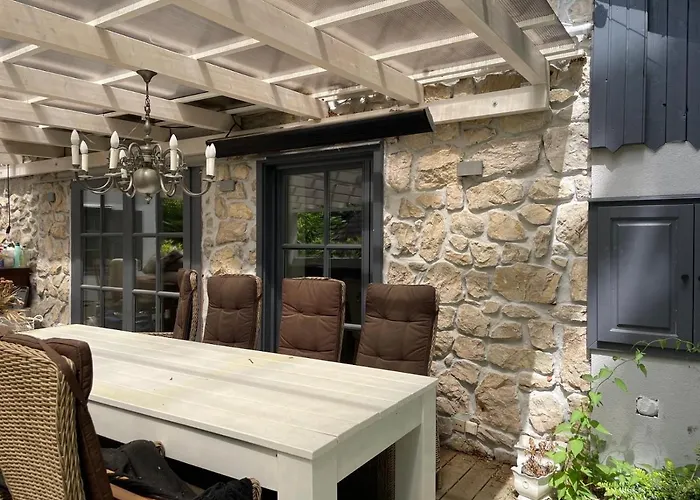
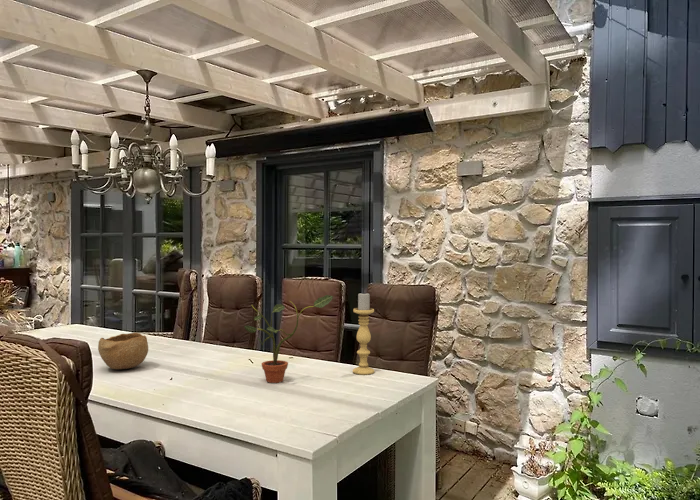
+ potted plant [243,294,334,384]
+ bowl [97,332,149,370]
+ candle holder [352,293,375,376]
